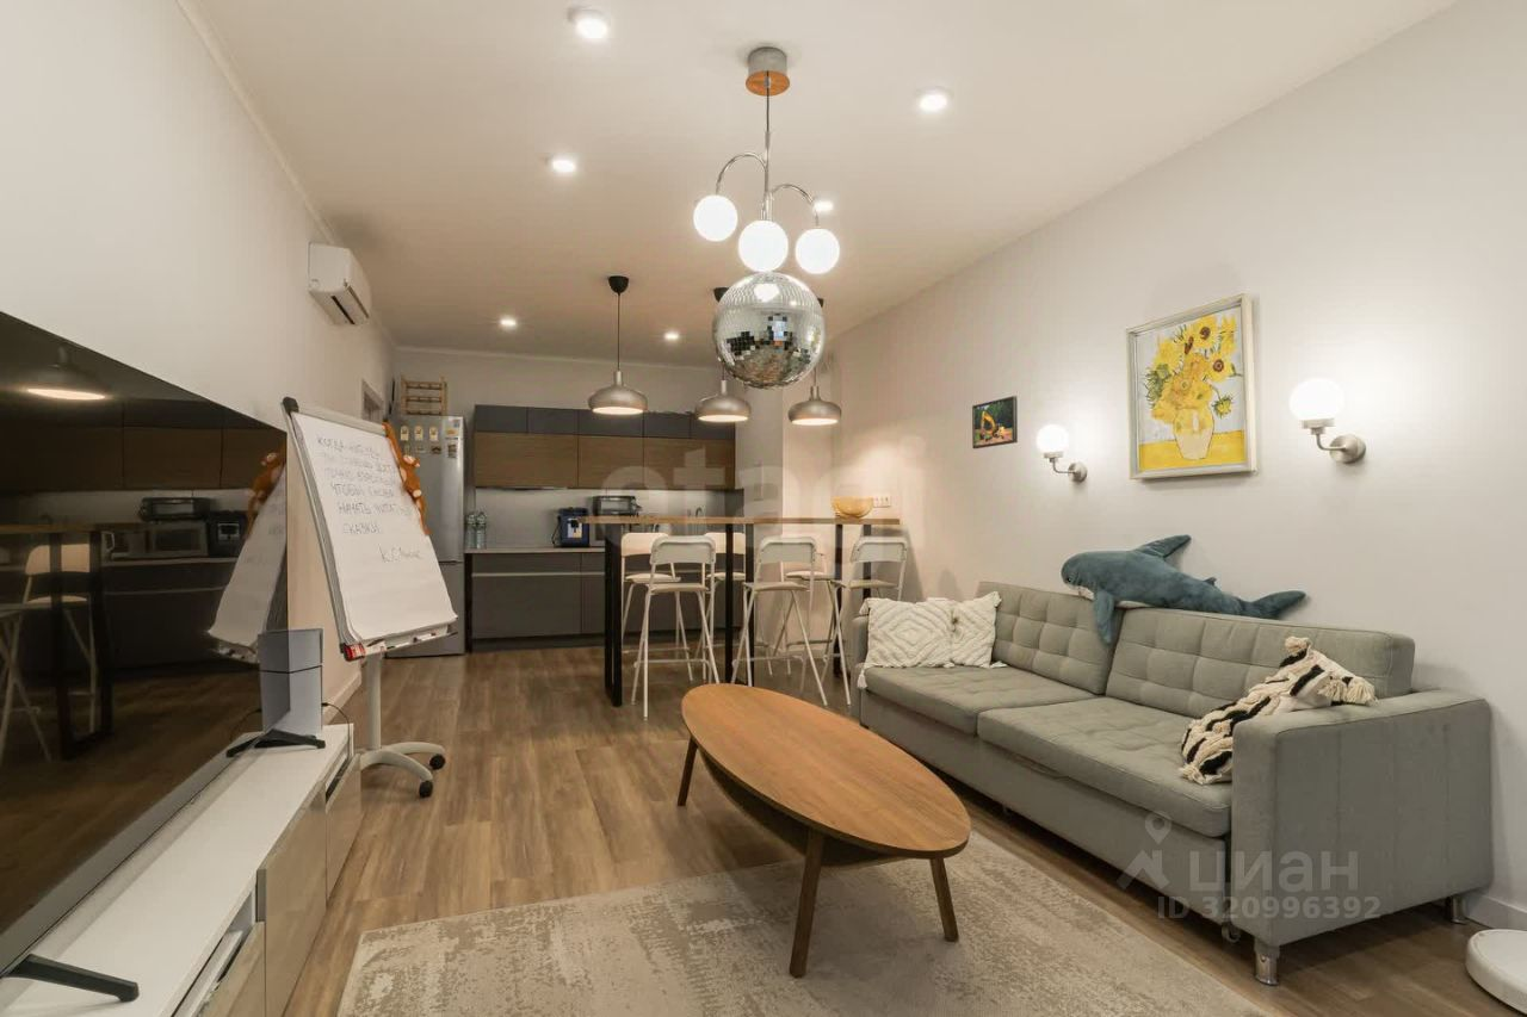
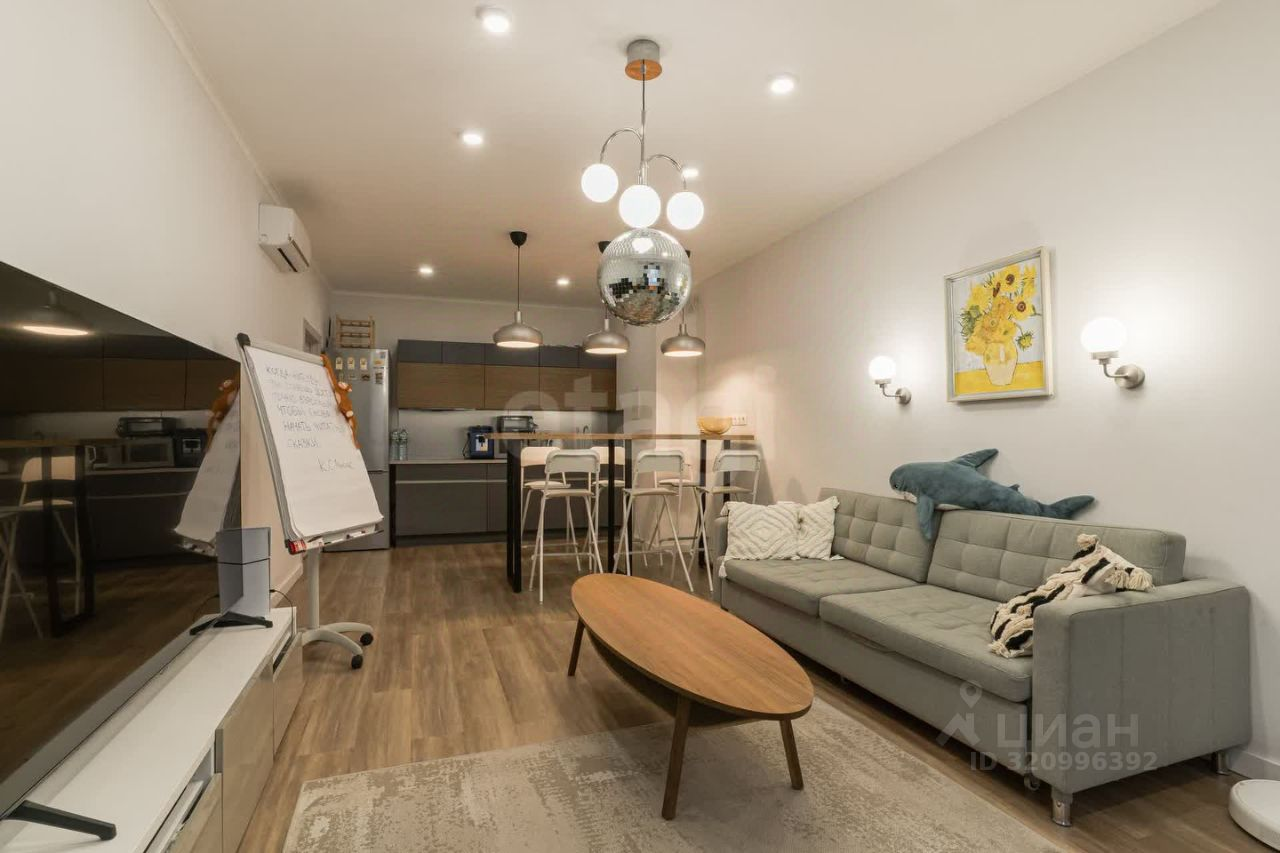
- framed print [971,395,1019,449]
